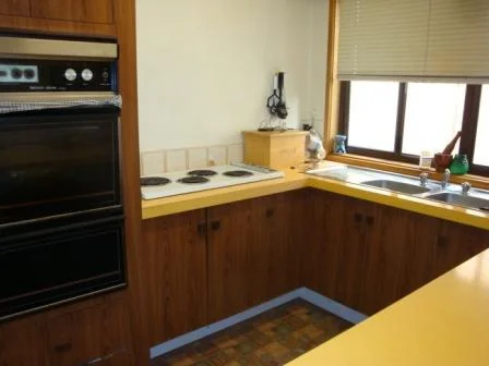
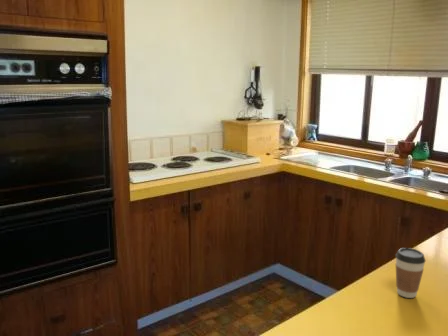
+ coffee cup [394,247,426,299]
